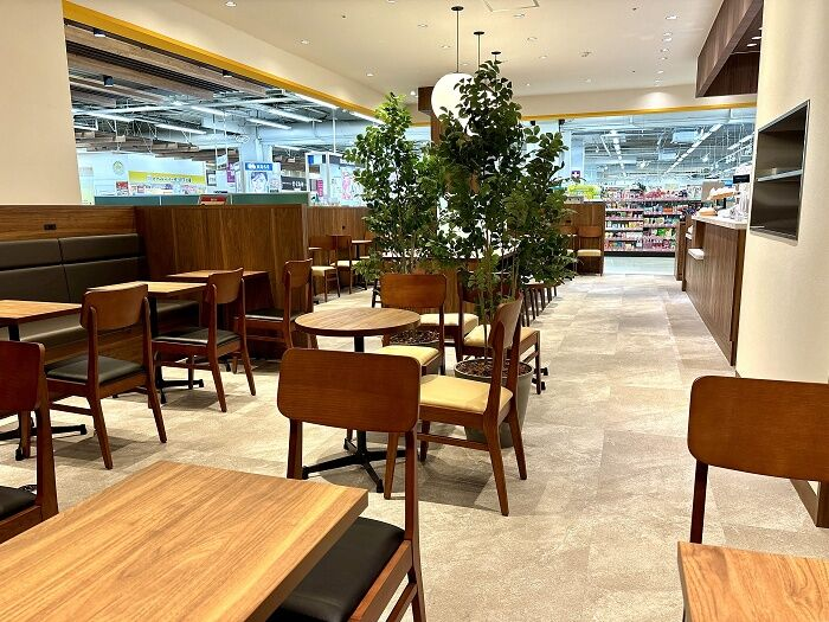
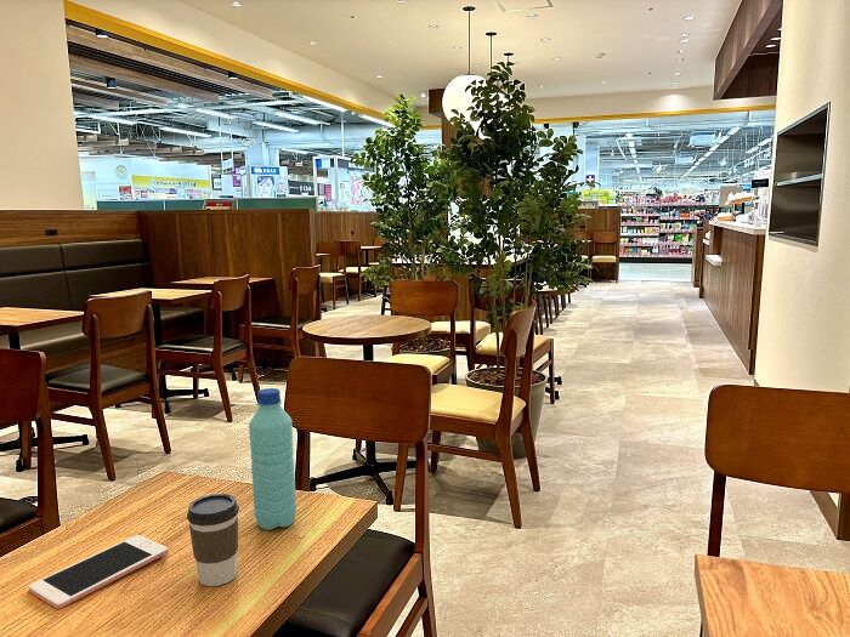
+ water bottle [248,387,298,531]
+ coffee cup [186,493,240,587]
+ cell phone [28,534,170,610]
